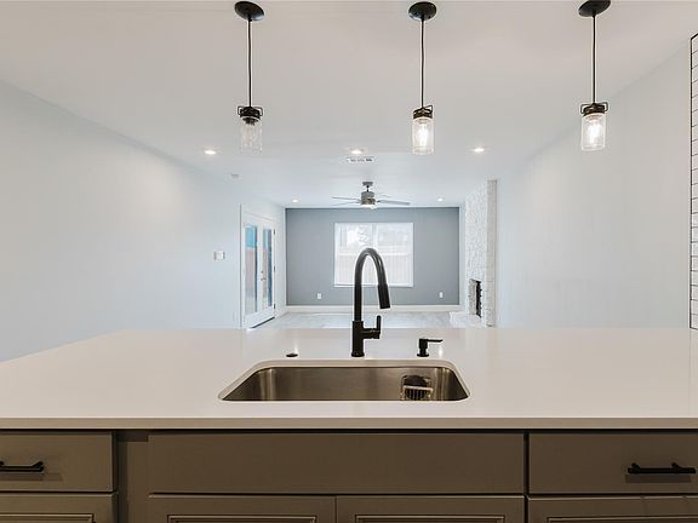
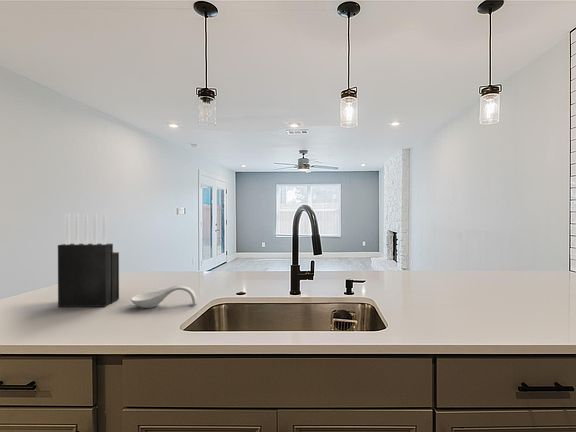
+ spoon rest [130,284,198,309]
+ knife block [57,213,120,308]
